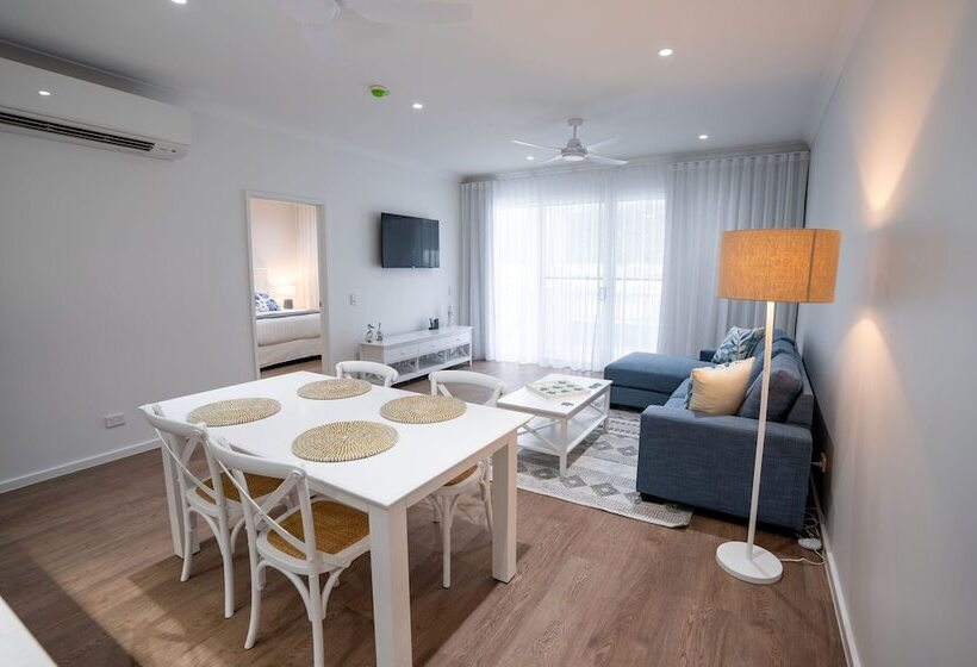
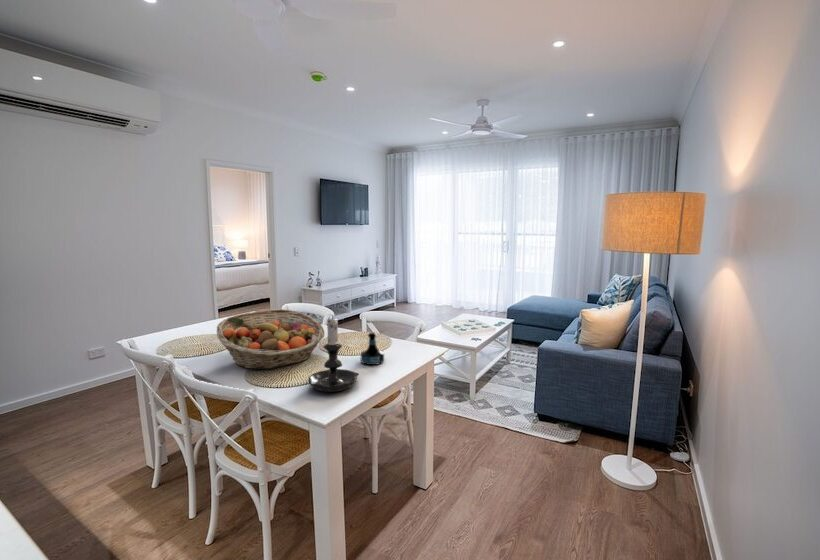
+ candle holder [307,314,360,393]
+ tequila bottle [360,331,385,366]
+ fruit basket [216,308,325,370]
